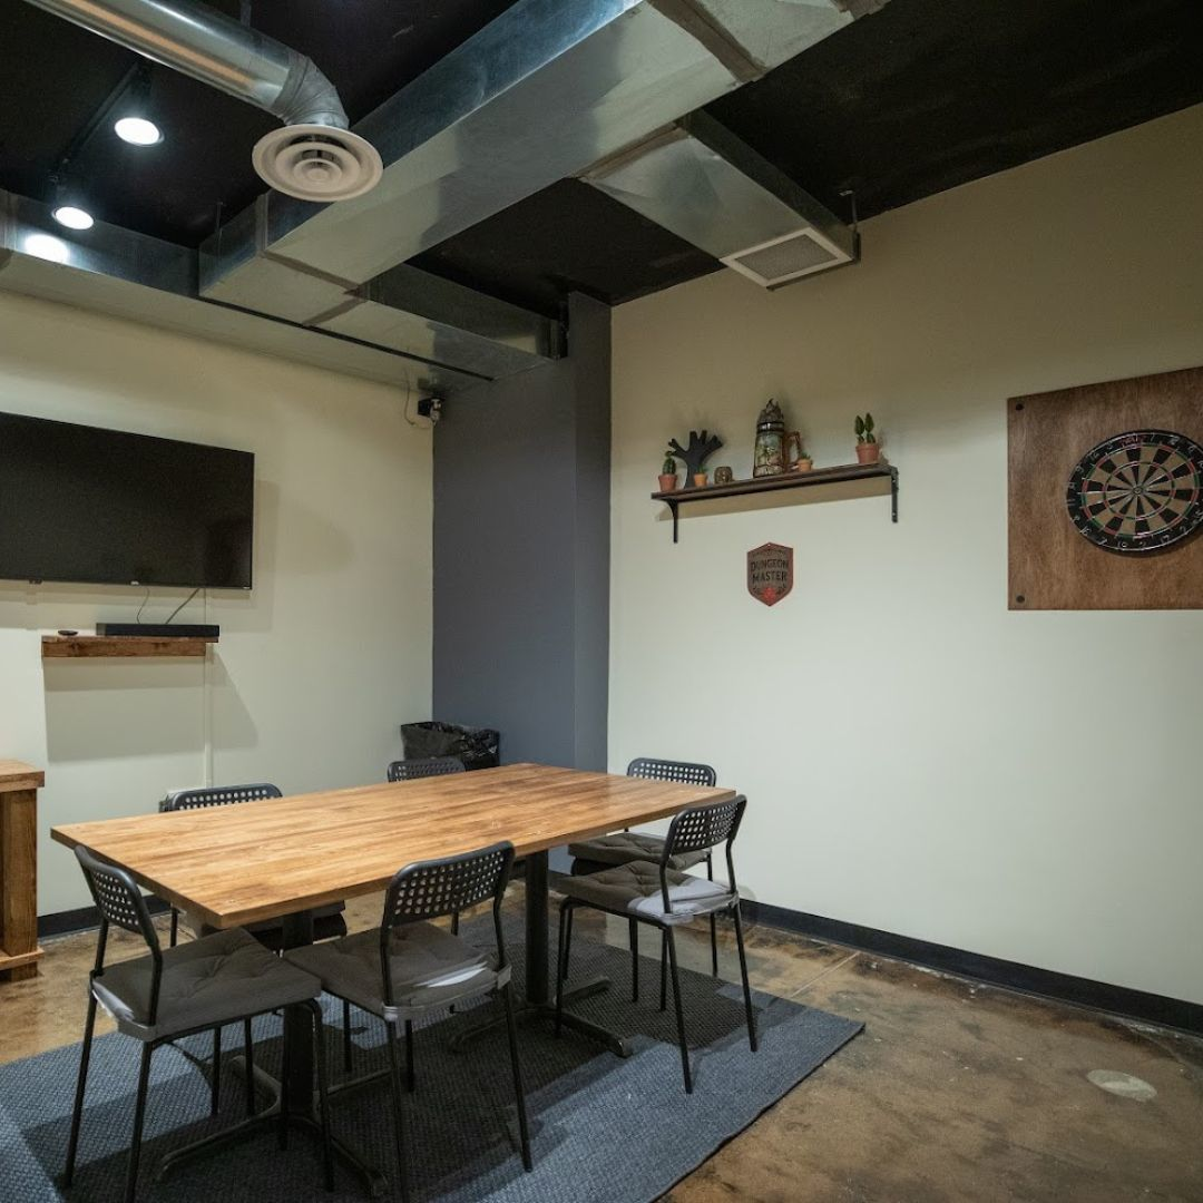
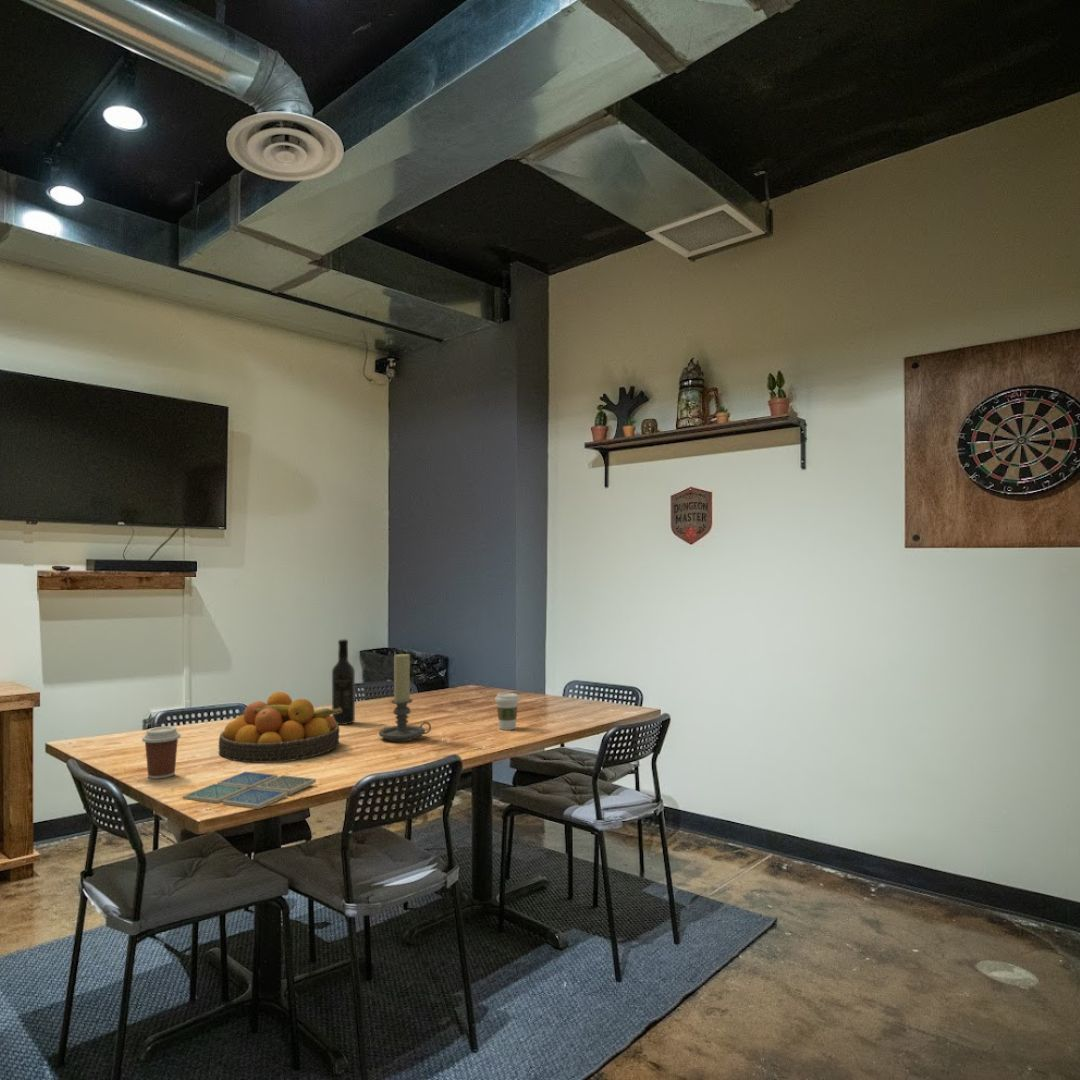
+ coffee cup [141,725,181,780]
+ candle holder [378,652,432,743]
+ coffee cup [494,692,521,731]
+ wine bottle [331,638,356,726]
+ fruit bowl [218,691,341,763]
+ drink coaster [182,770,317,810]
